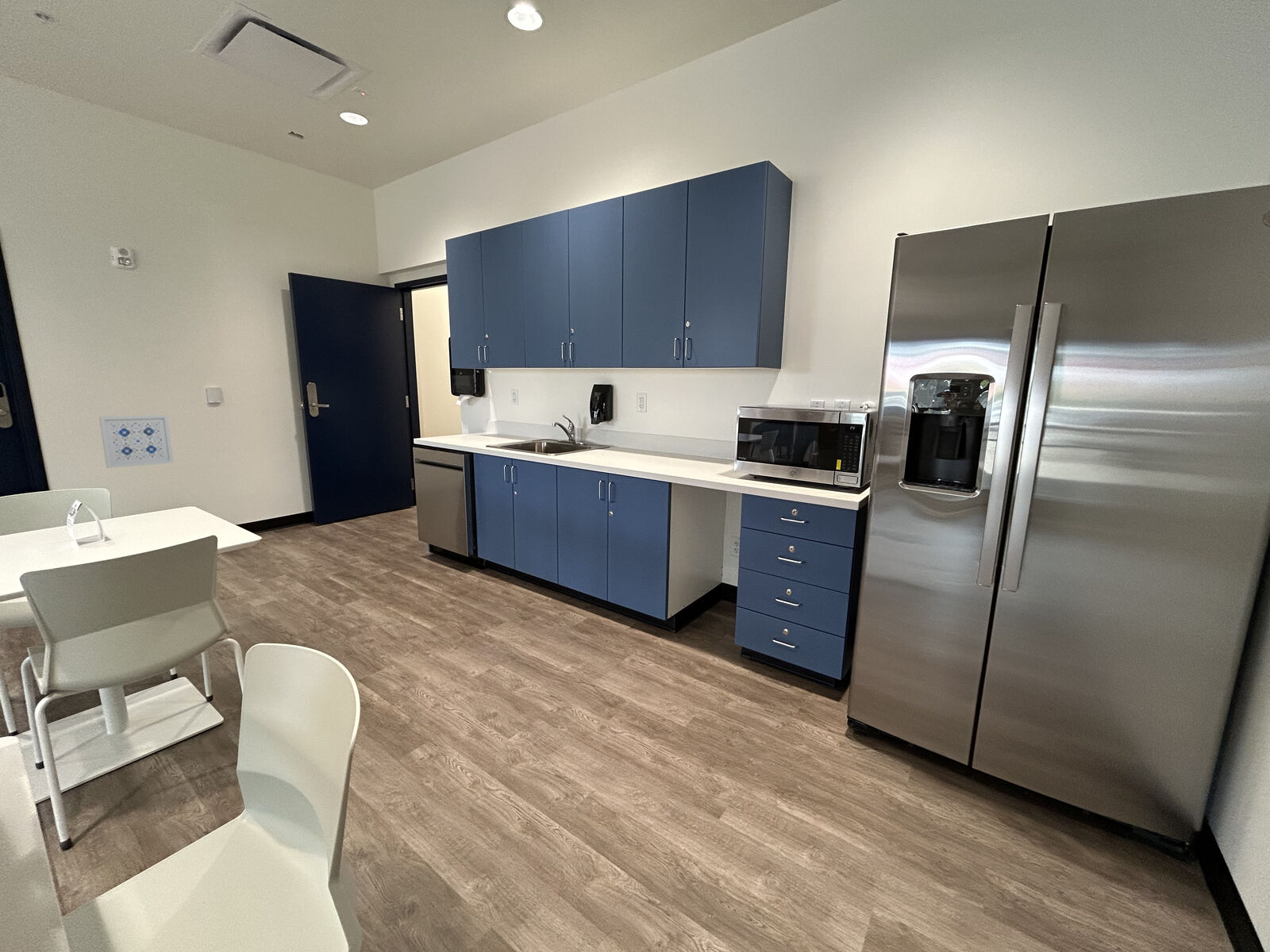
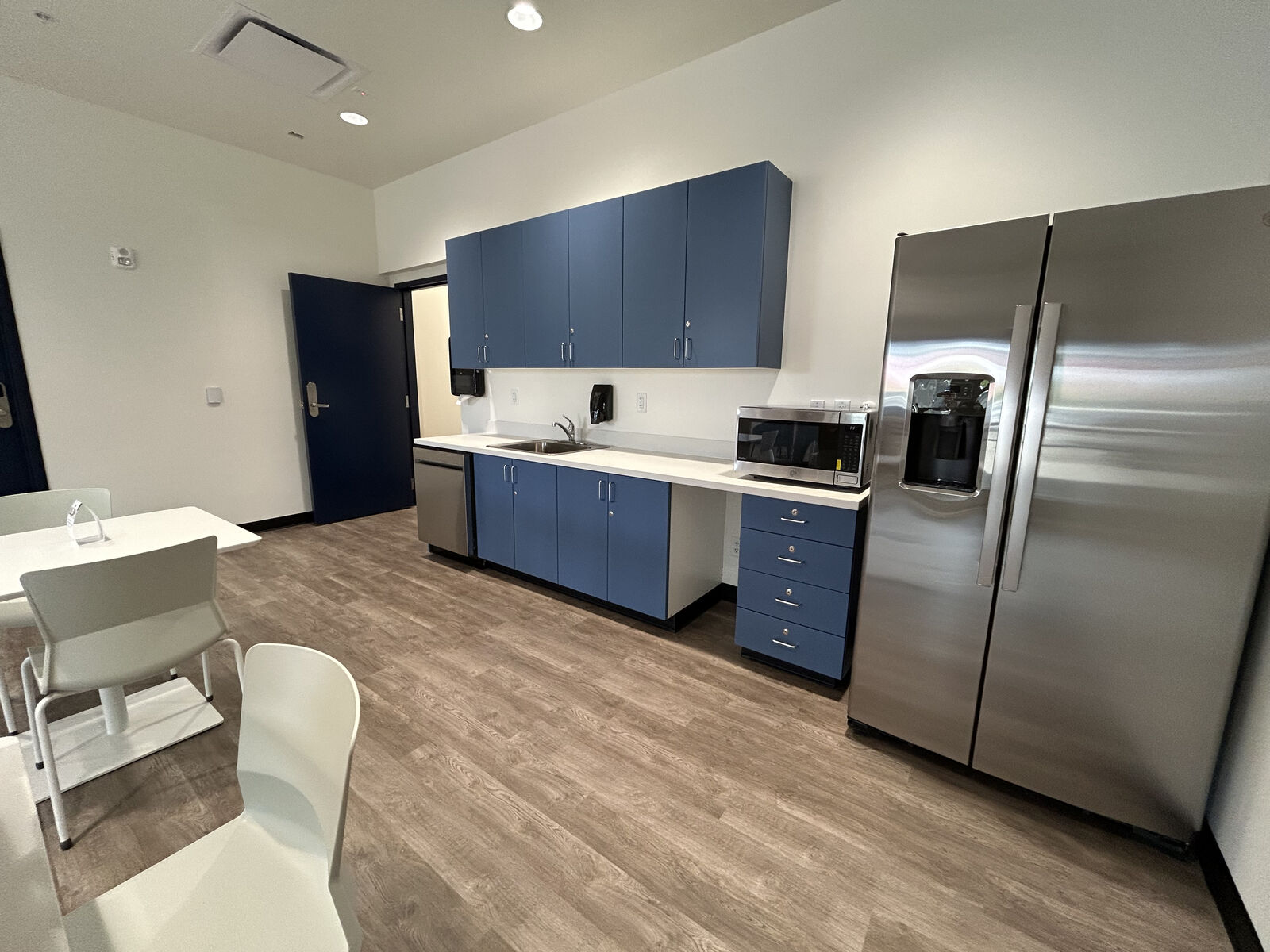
- wall art [98,414,175,469]
